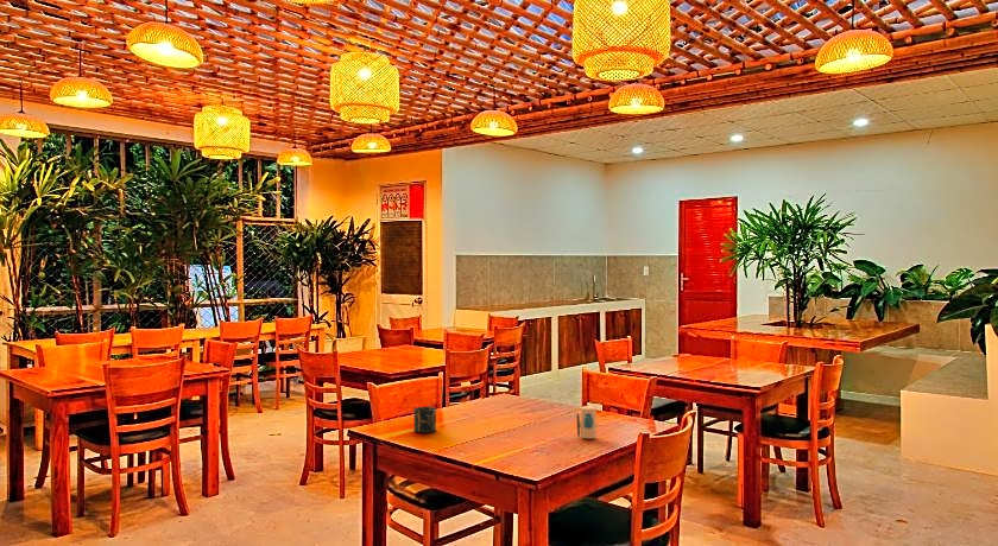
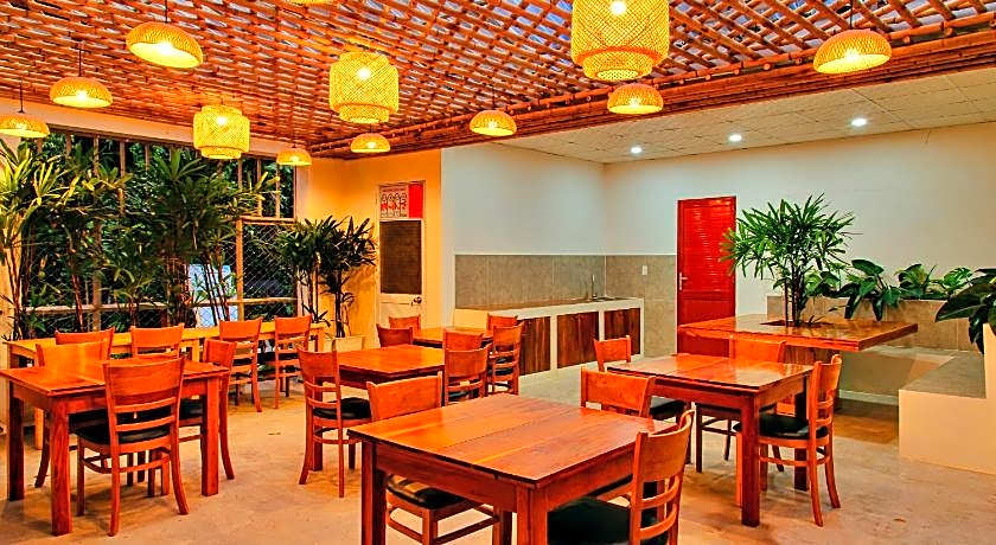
- cup [413,406,437,434]
- toy [576,405,599,439]
